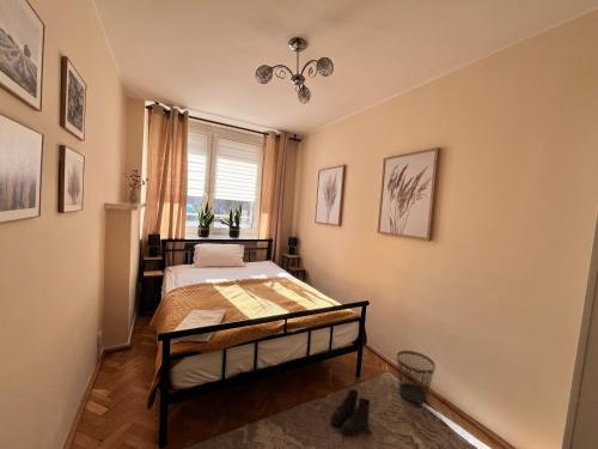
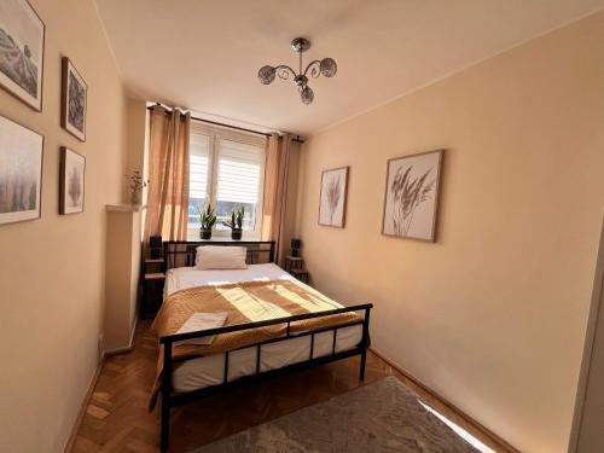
- boots [329,388,372,438]
- wastebasket [396,350,437,405]
